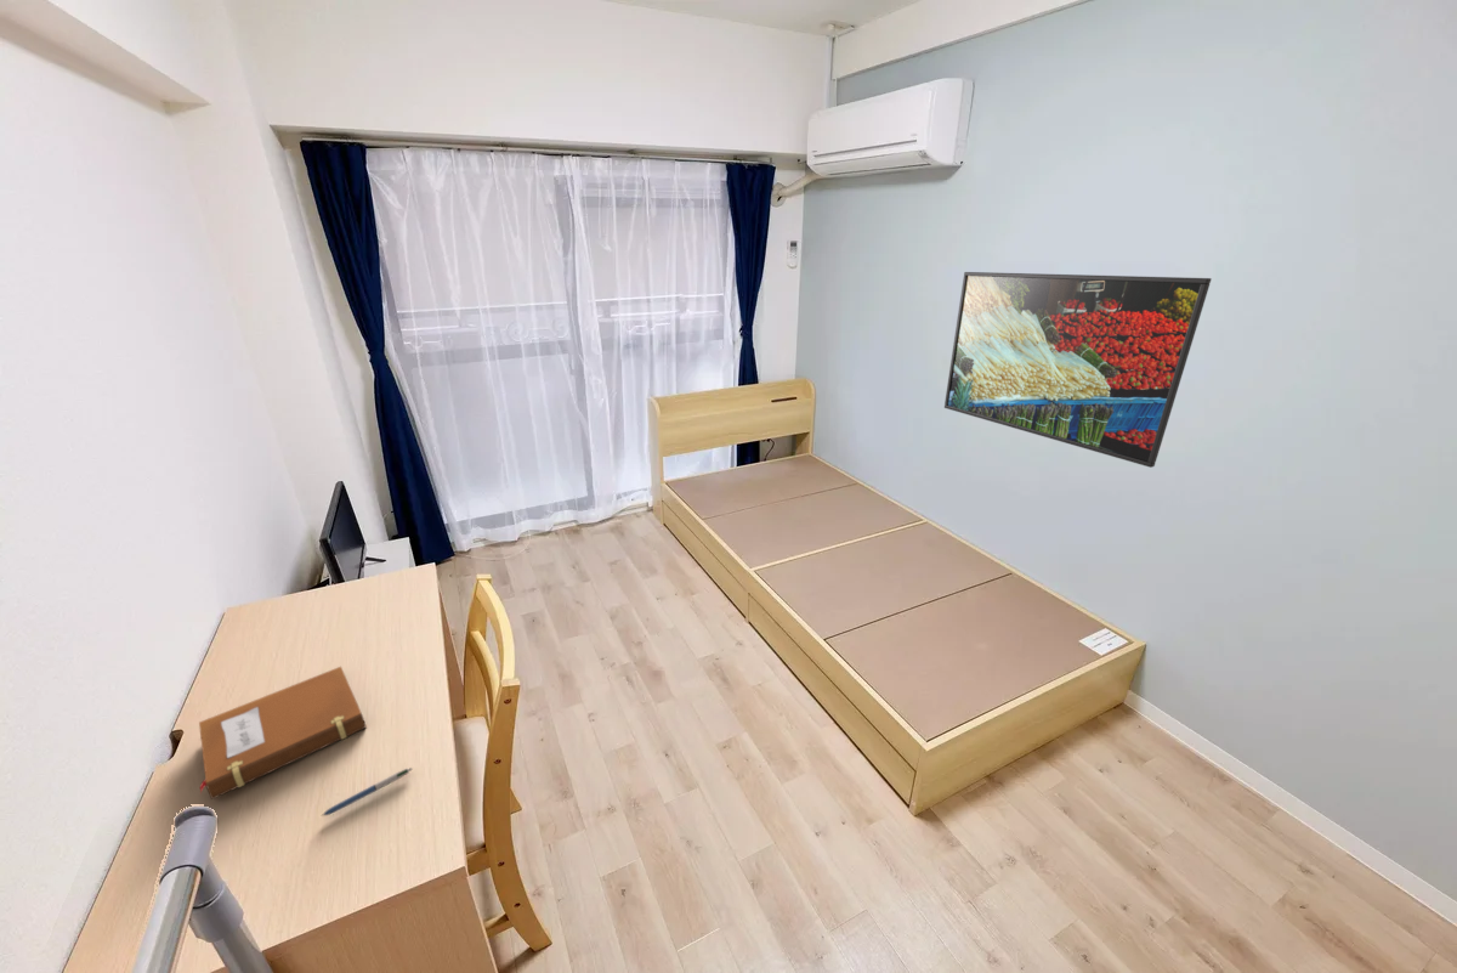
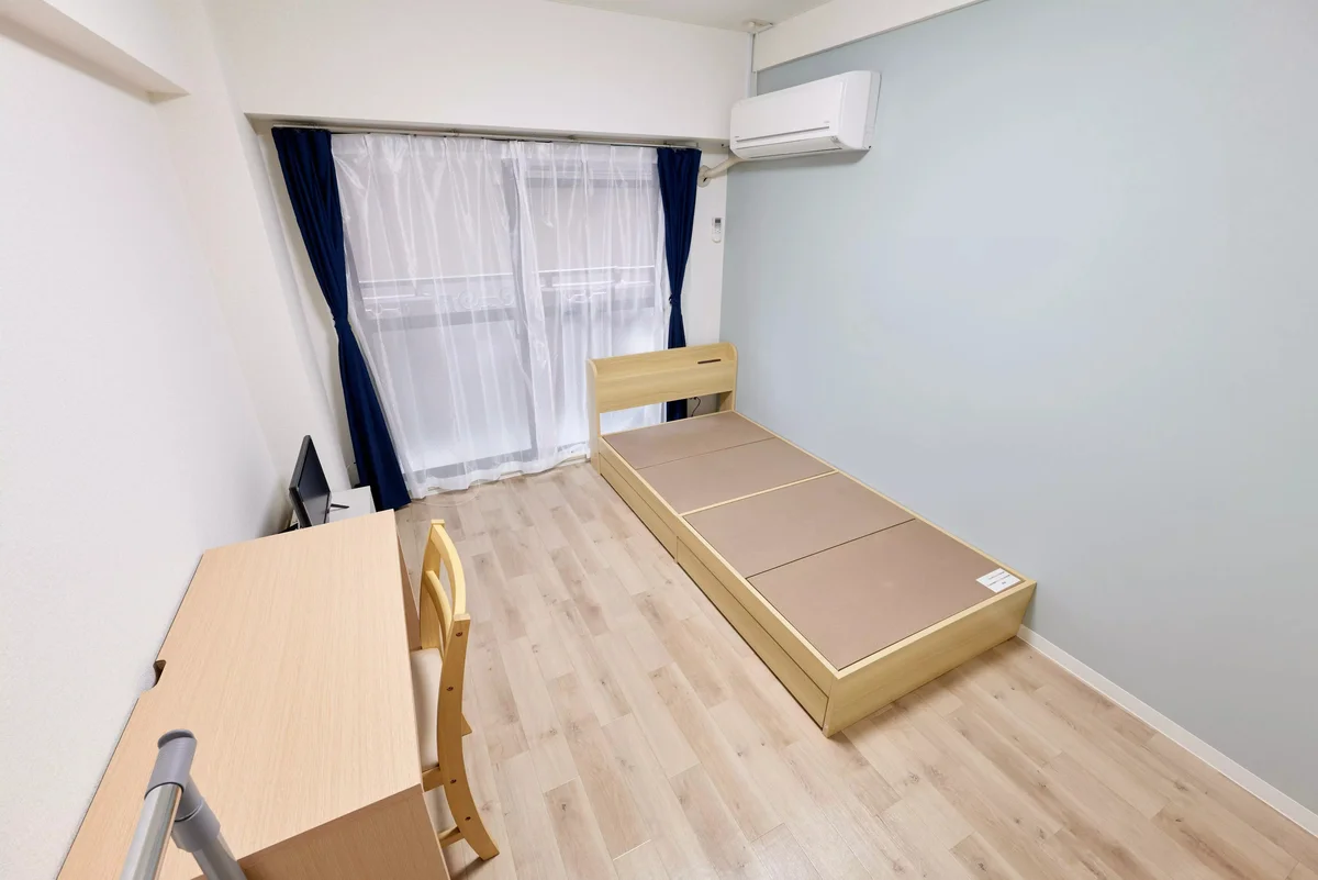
- notebook [198,666,368,801]
- pen [321,766,413,818]
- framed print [943,271,1213,469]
